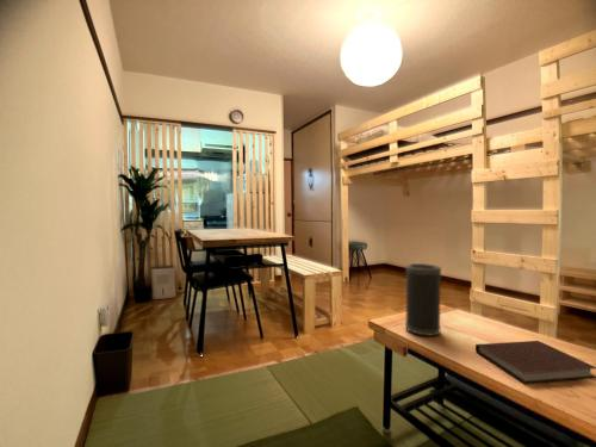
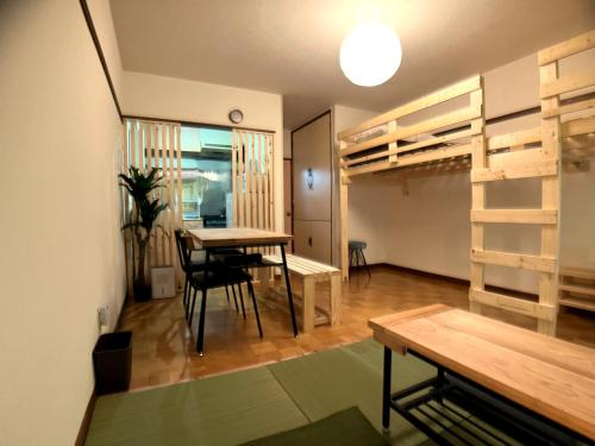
- speaker [404,262,442,337]
- notebook [474,340,596,385]
